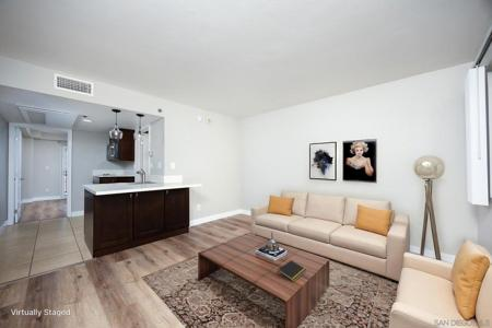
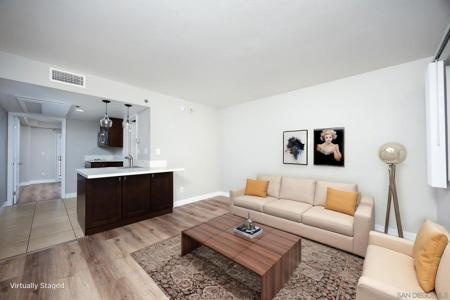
- notepad [277,259,307,282]
